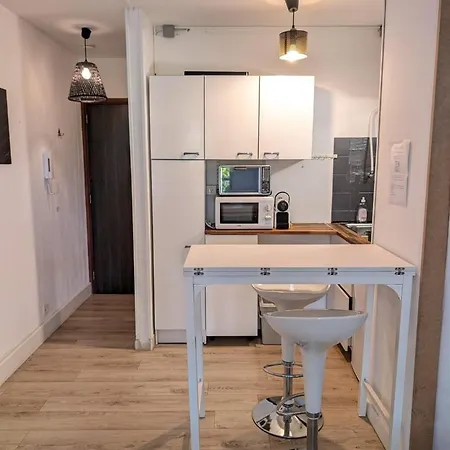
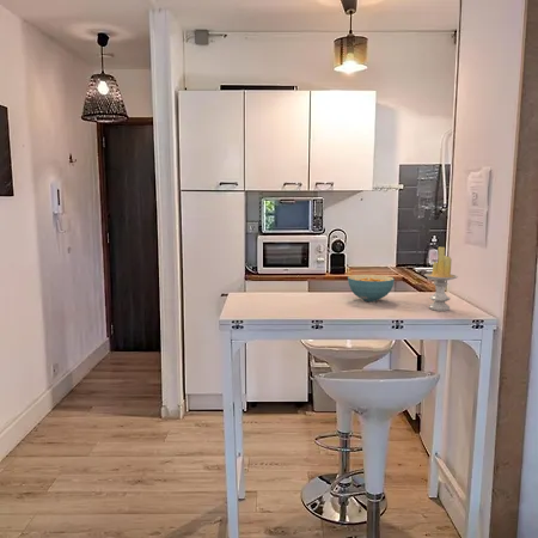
+ candle [423,246,459,312]
+ cereal bowl [347,274,396,302]
